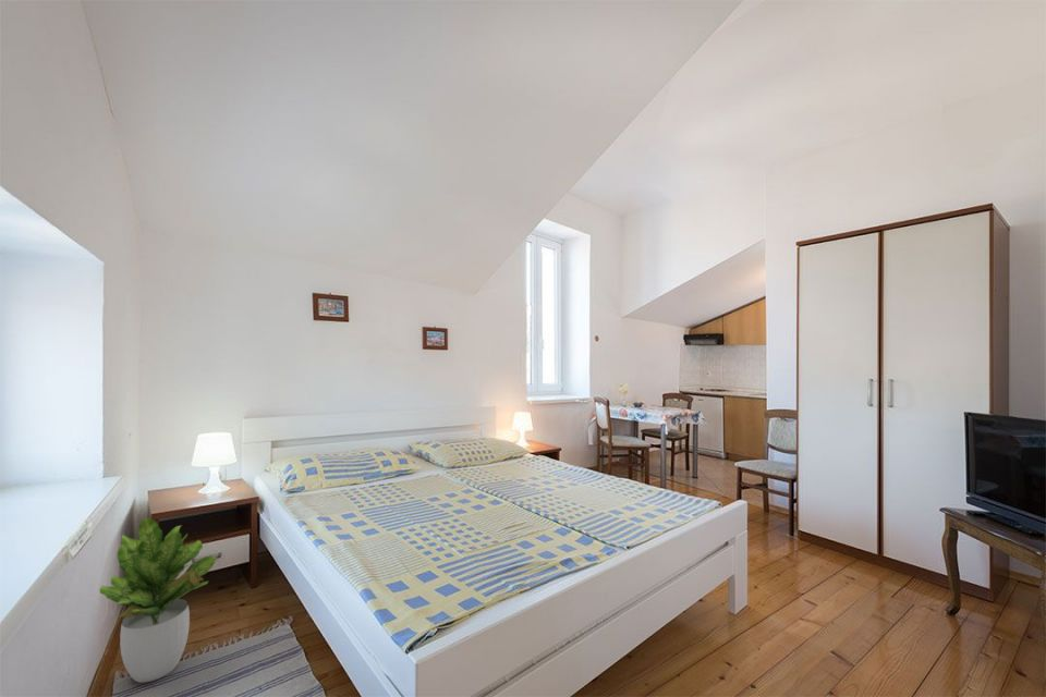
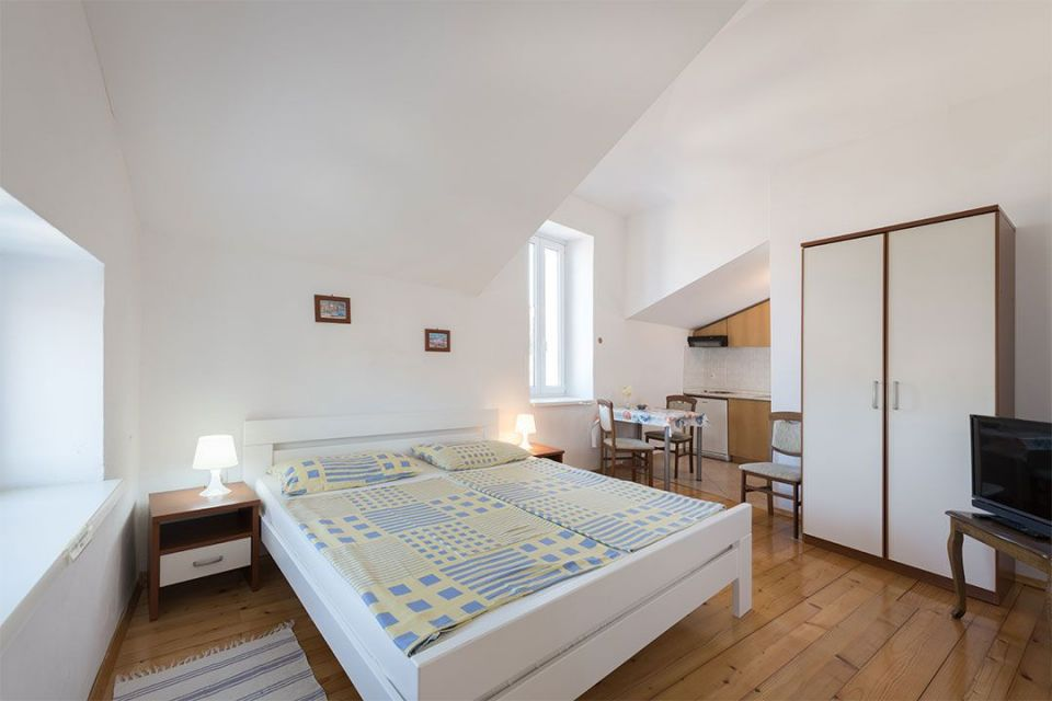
- potted plant [98,517,220,684]
